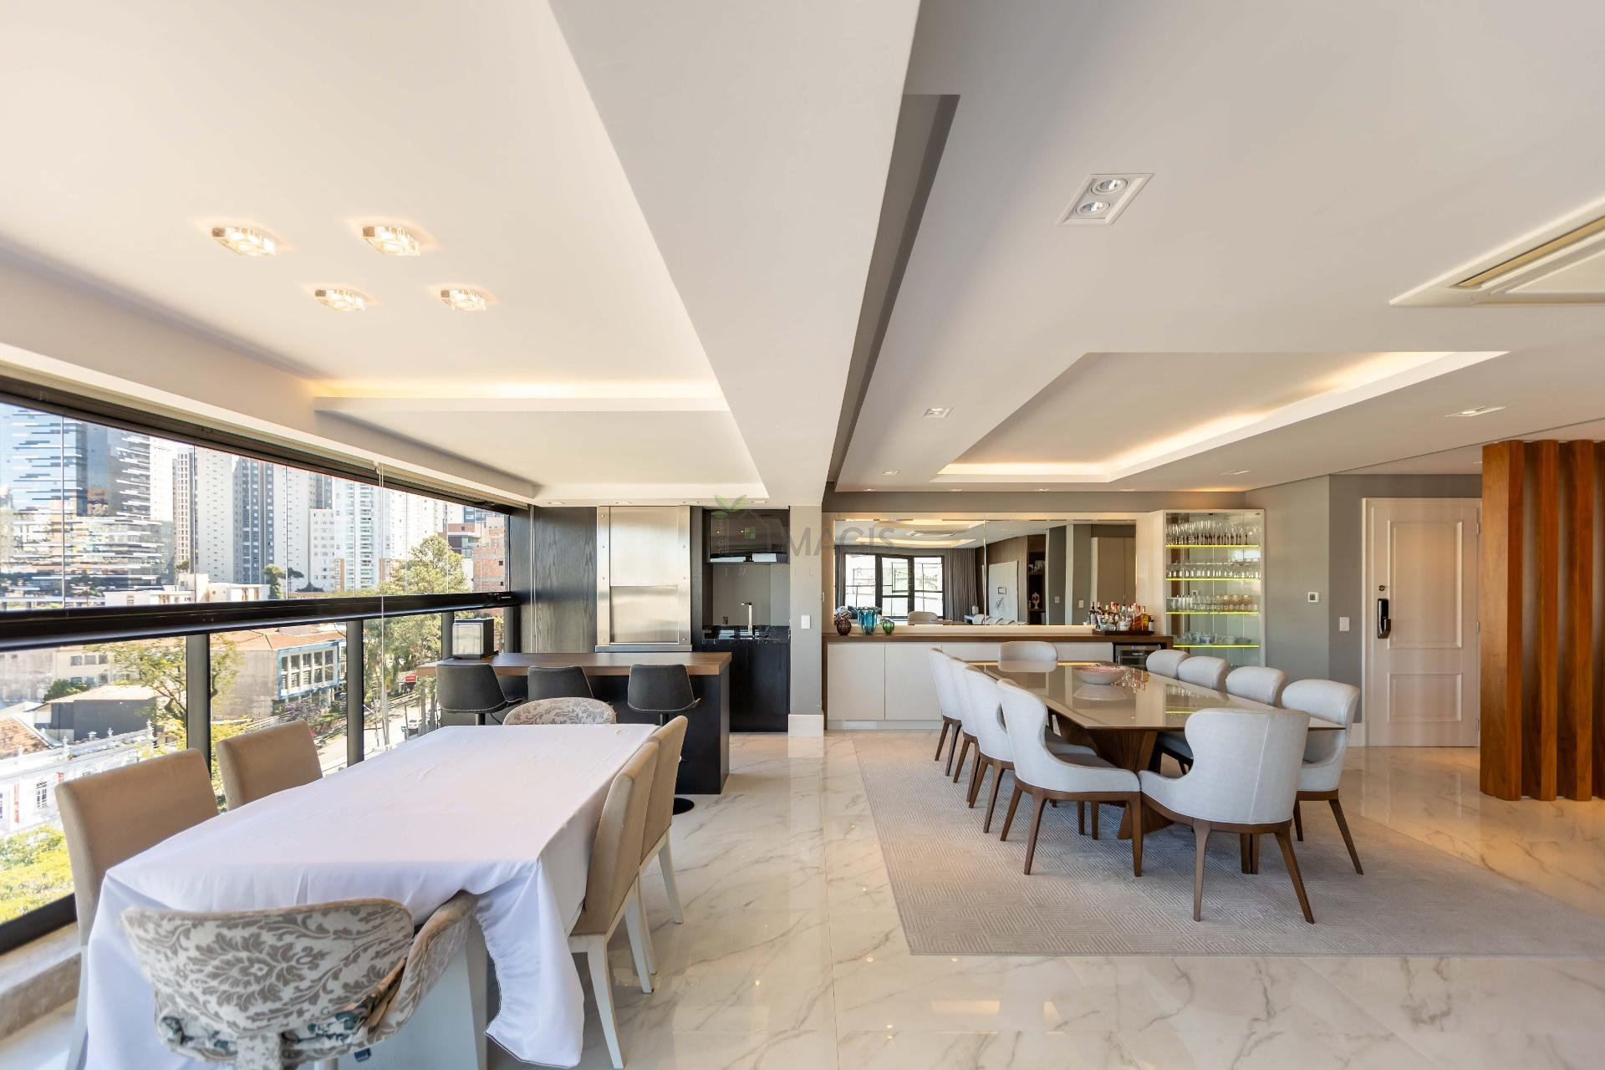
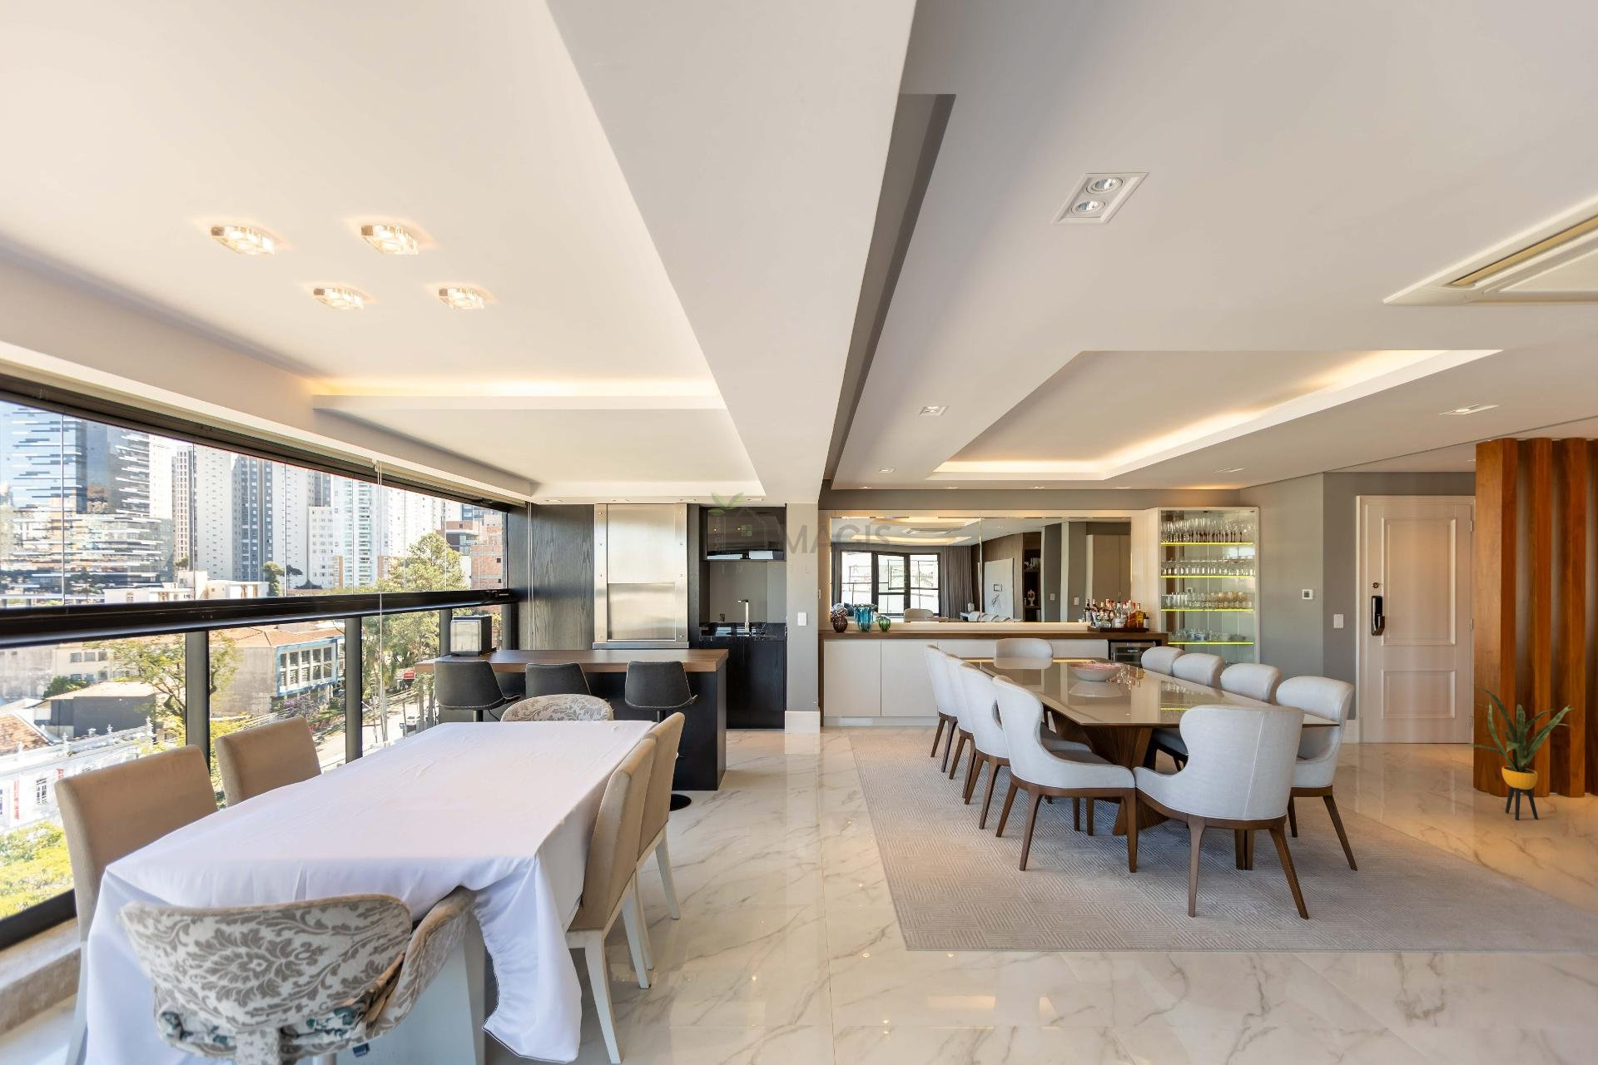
+ house plant [1467,683,1574,821]
